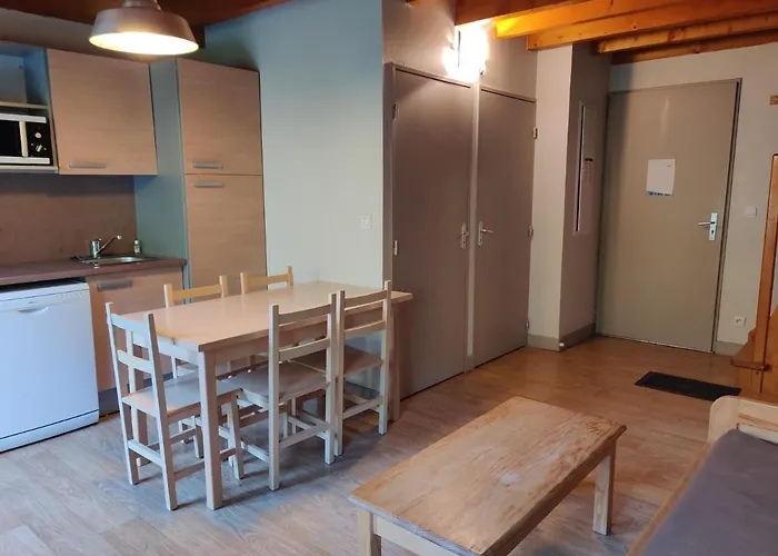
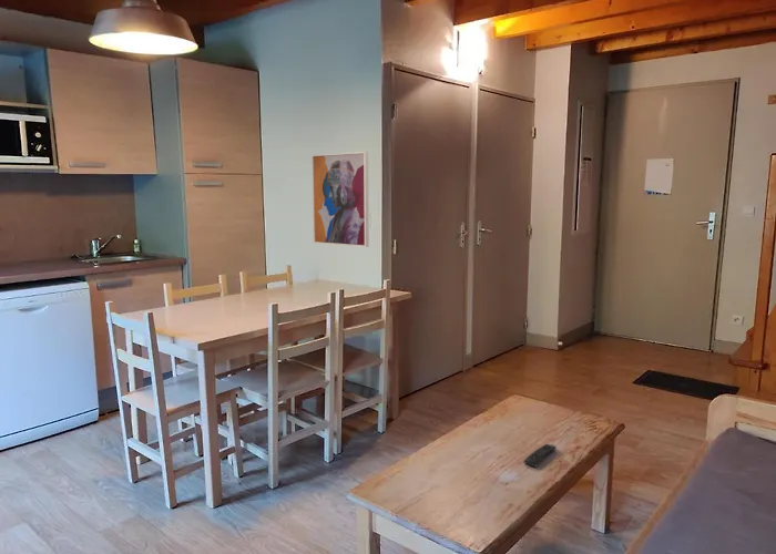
+ wall art [310,151,370,248]
+ remote control [523,443,558,468]
